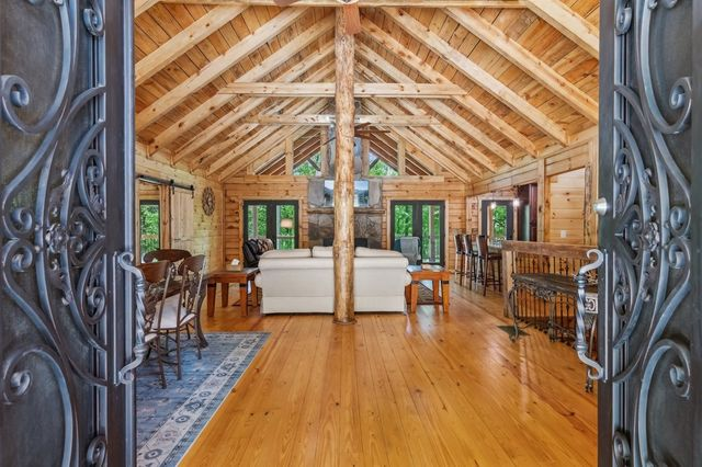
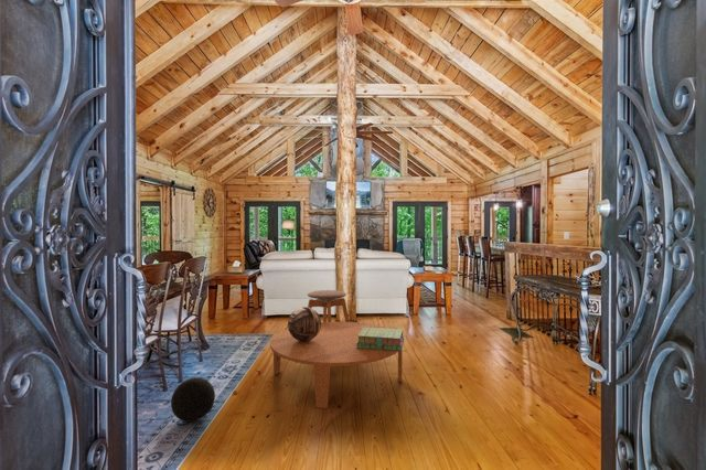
+ stool [307,289,351,322]
+ ball [170,376,216,423]
+ coffee table [269,321,404,409]
+ stack of books [356,328,405,351]
+ decorative bowl [287,306,322,341]
